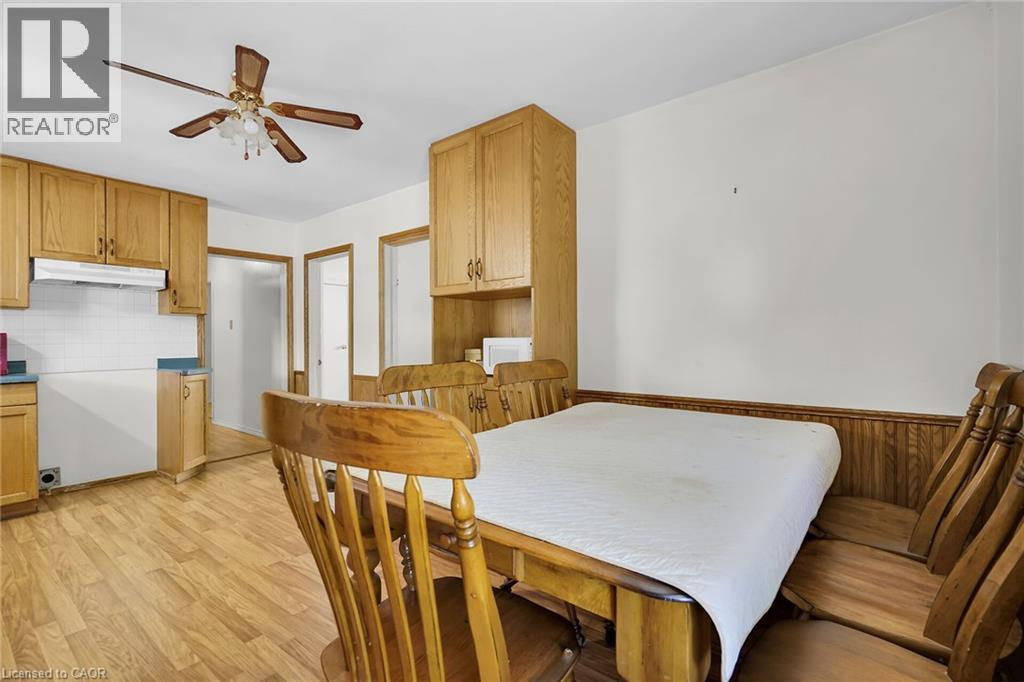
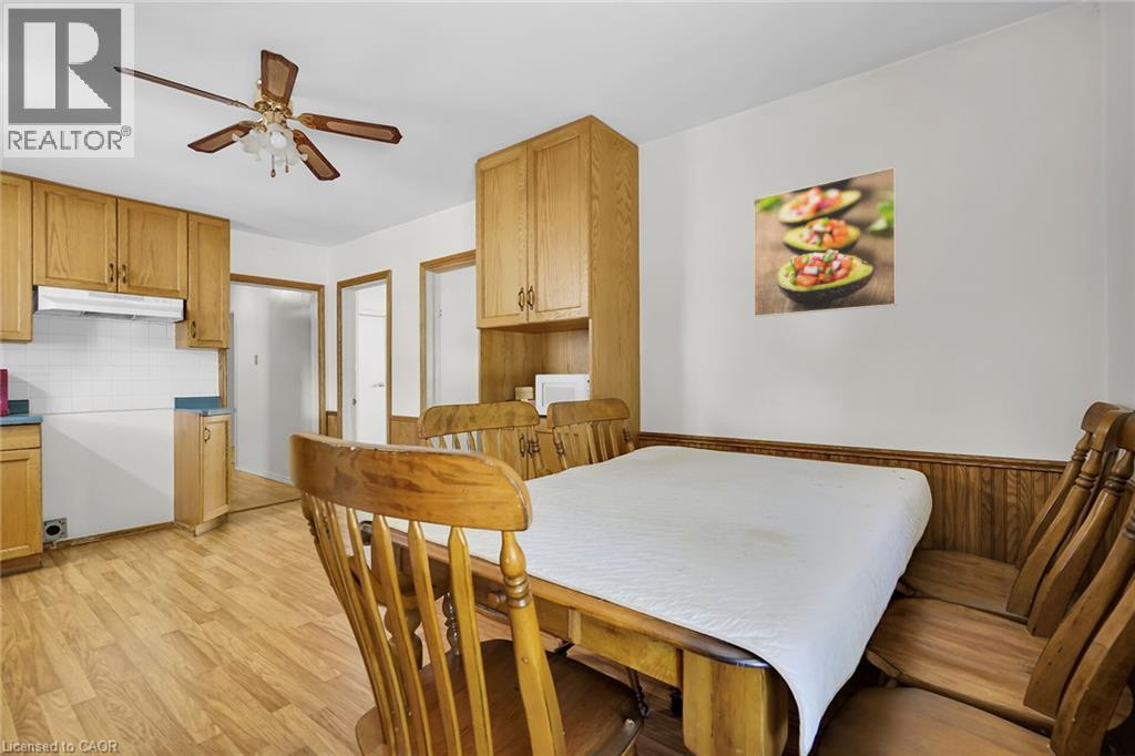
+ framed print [753,165,898,318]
